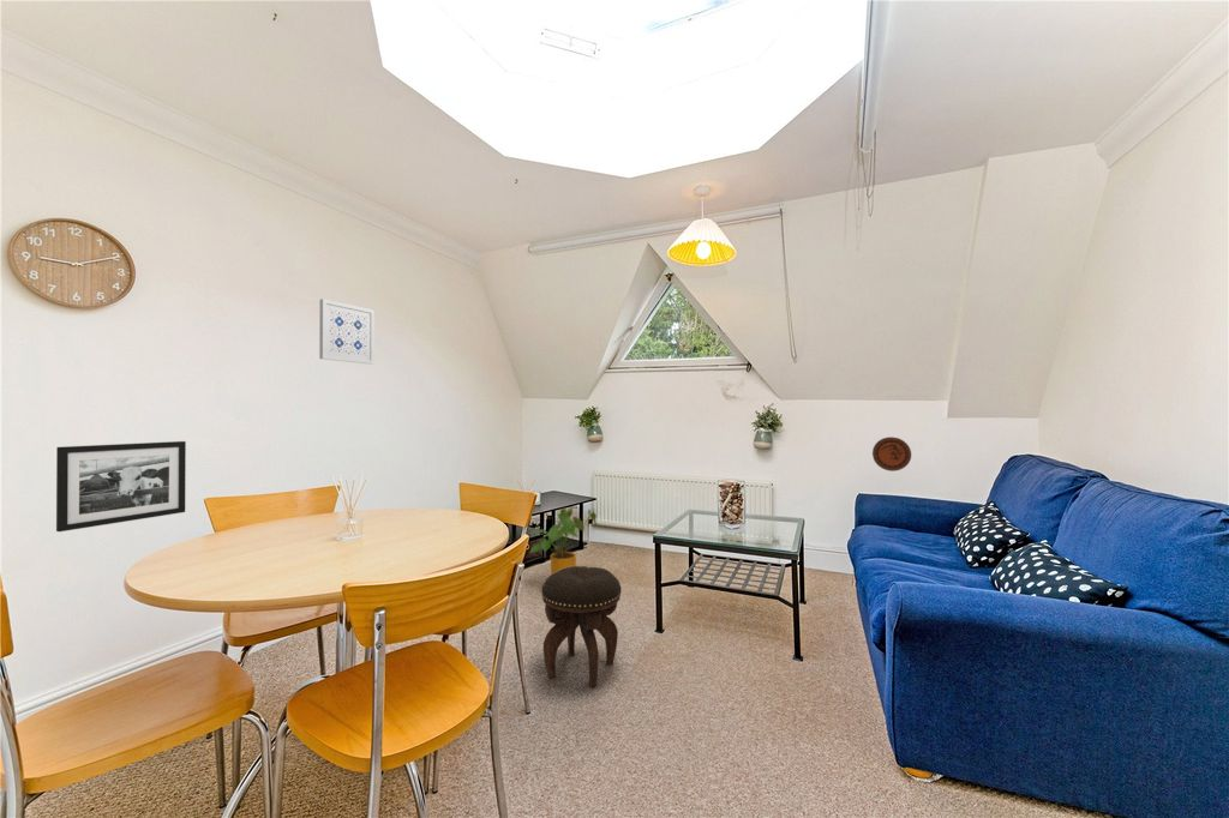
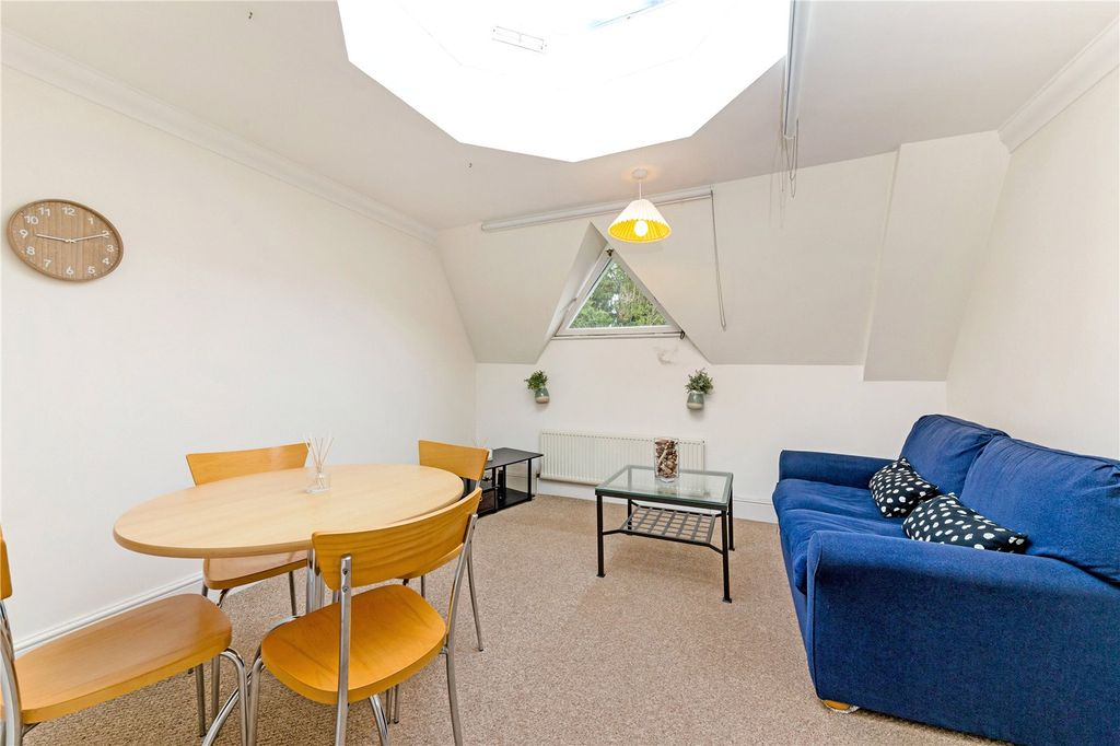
- decorative plate [871,437,912,473]
- picture frame [55,440,187,533]
- footstool [541,565,622,688]
- wall art [318,297,376,365]
- house plant [528,506,599,576]
